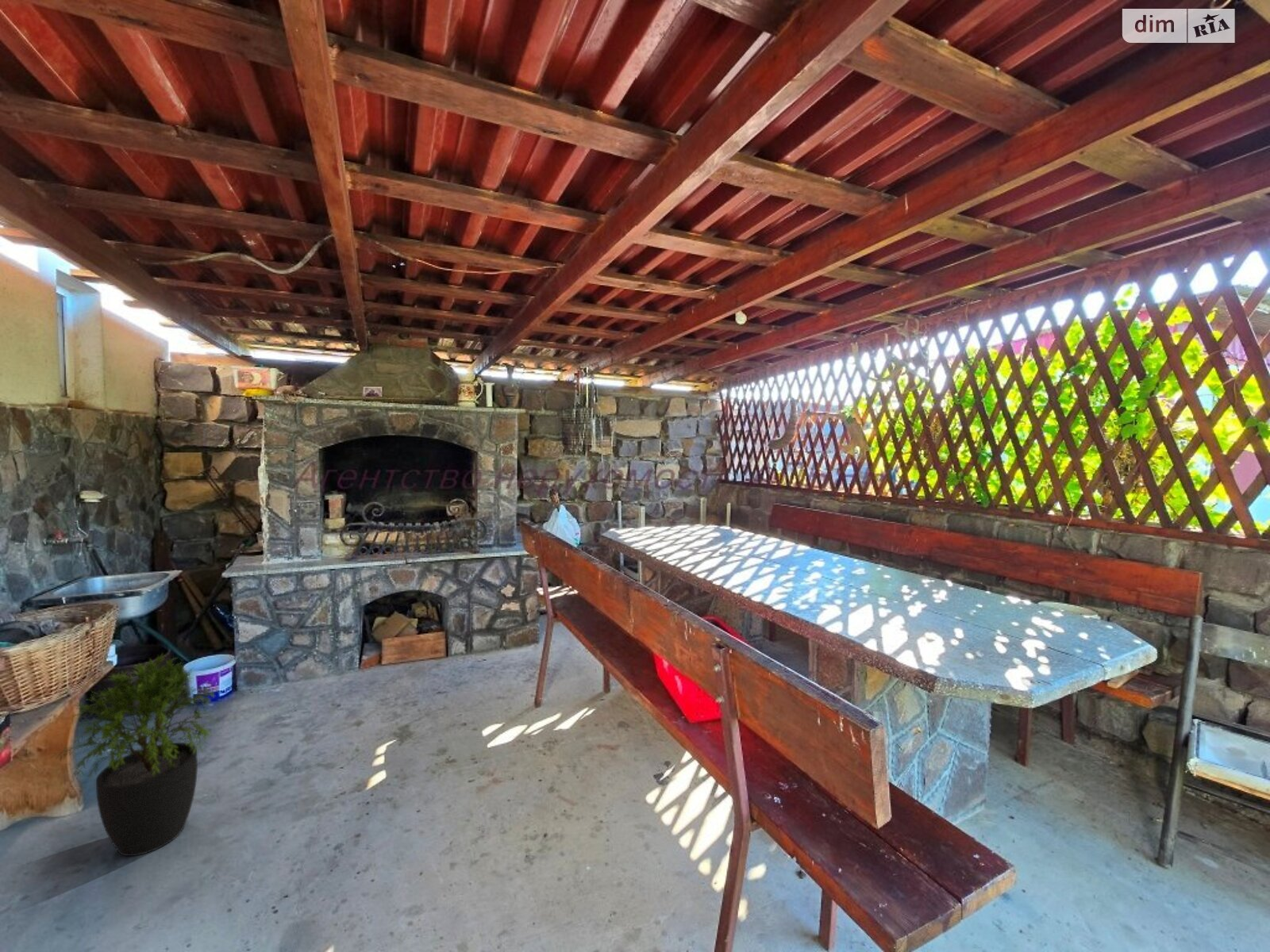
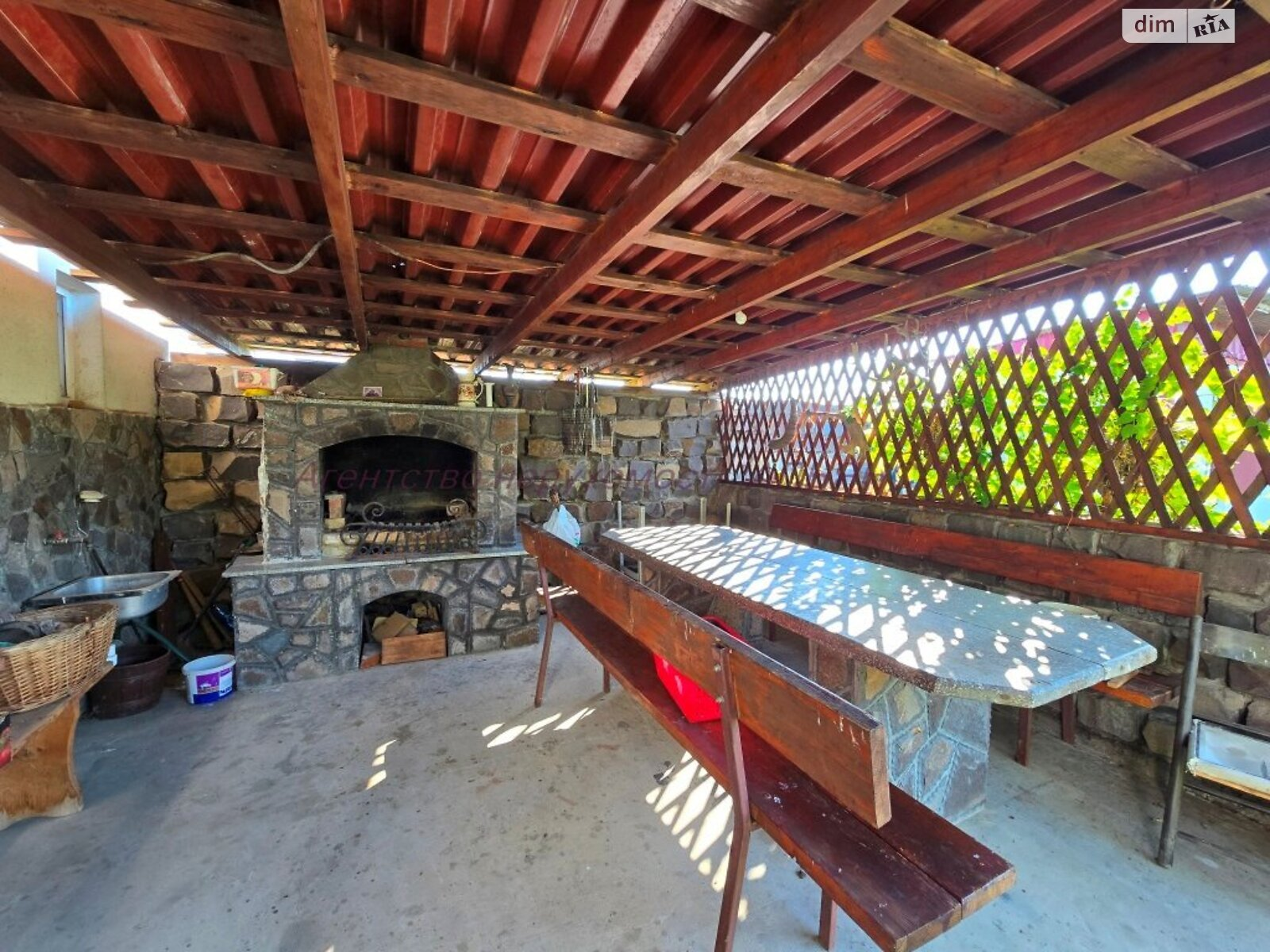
- potted plant [48,652,221,857]
